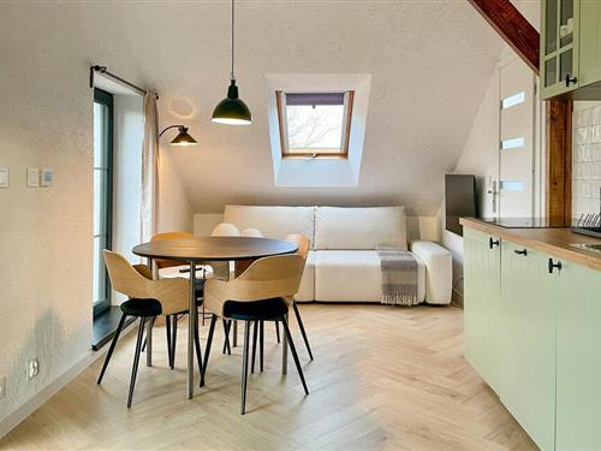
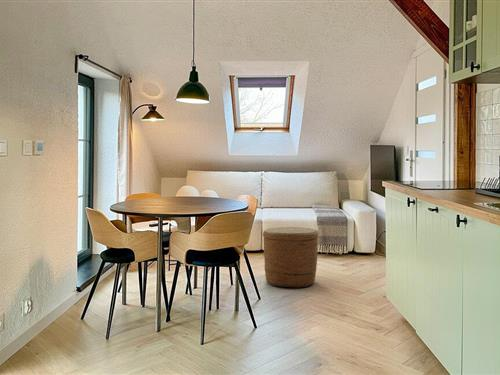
+ basket [262,226,320,289]
